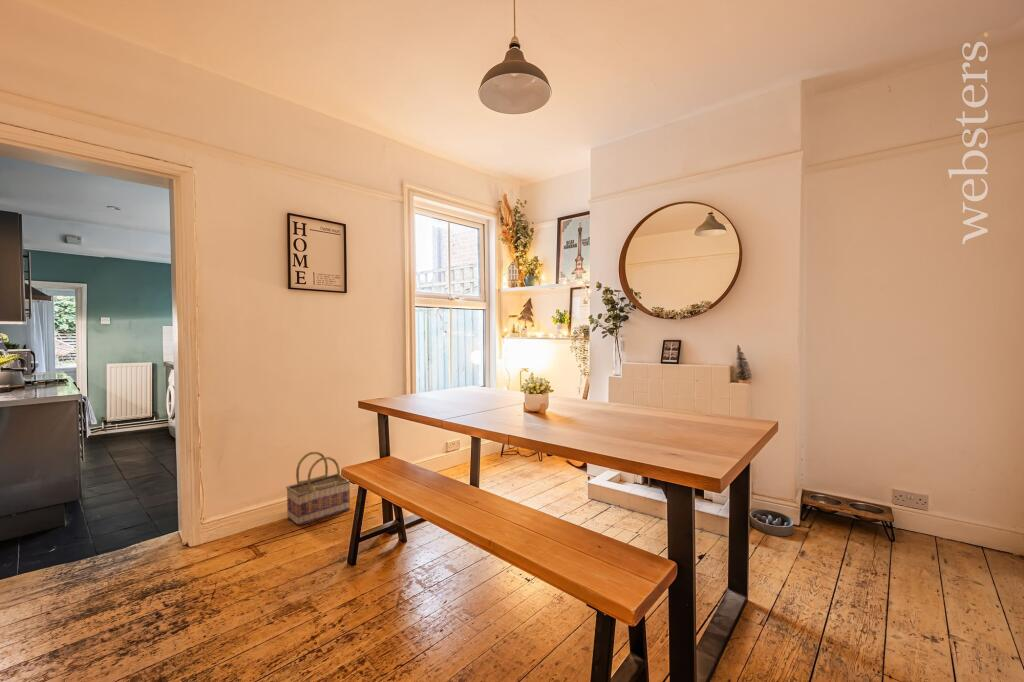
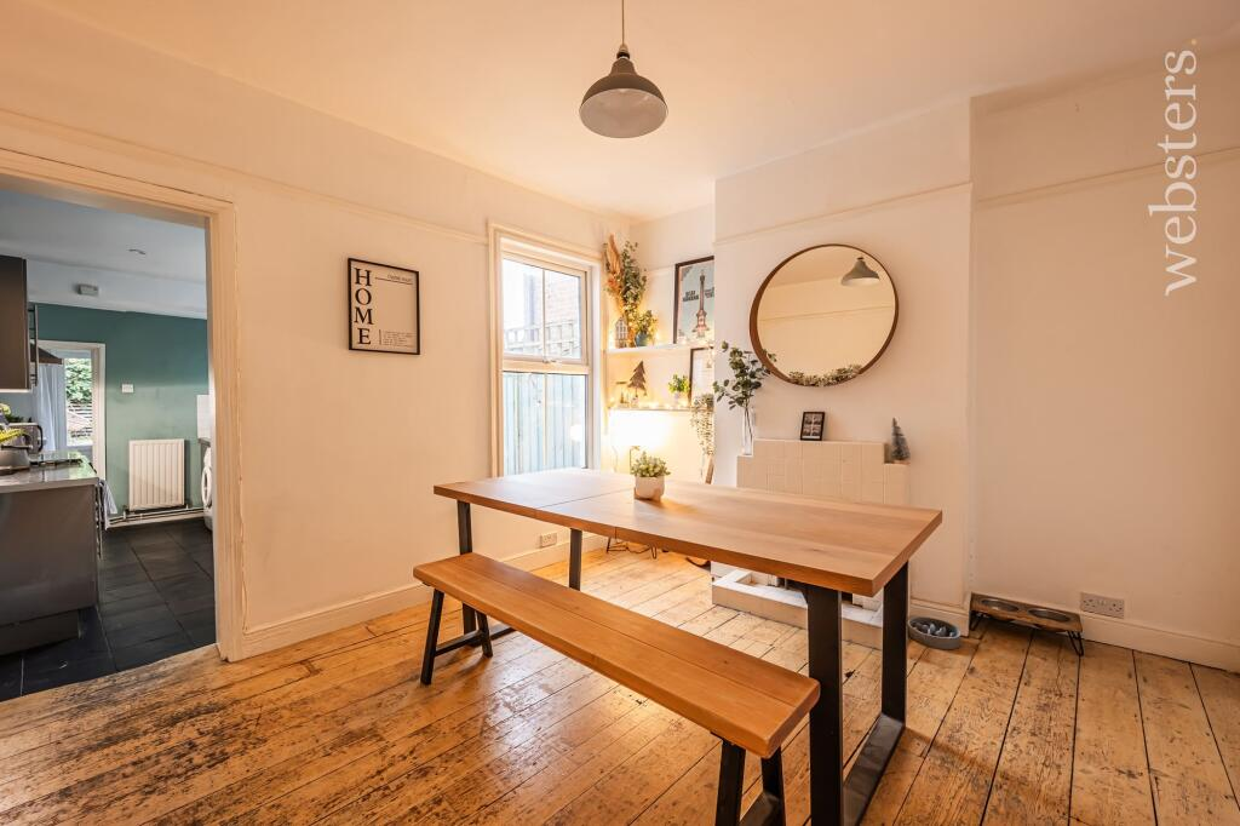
- basket [285,451,351,526]
